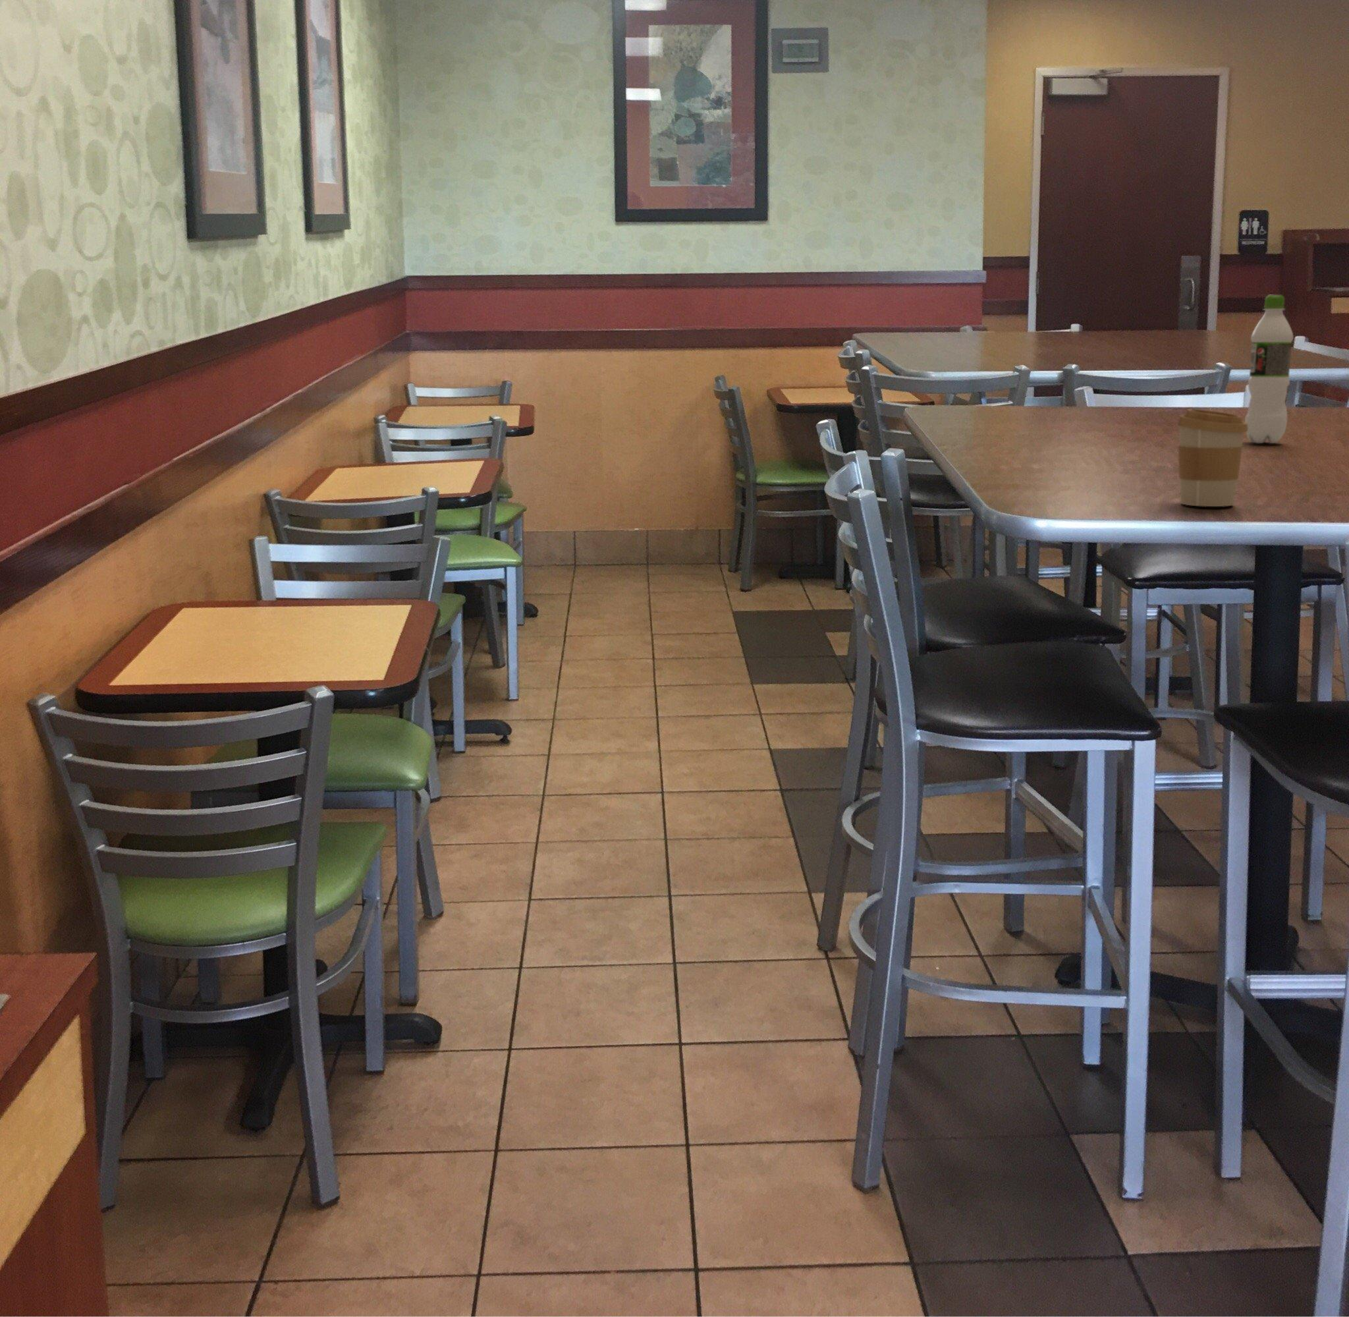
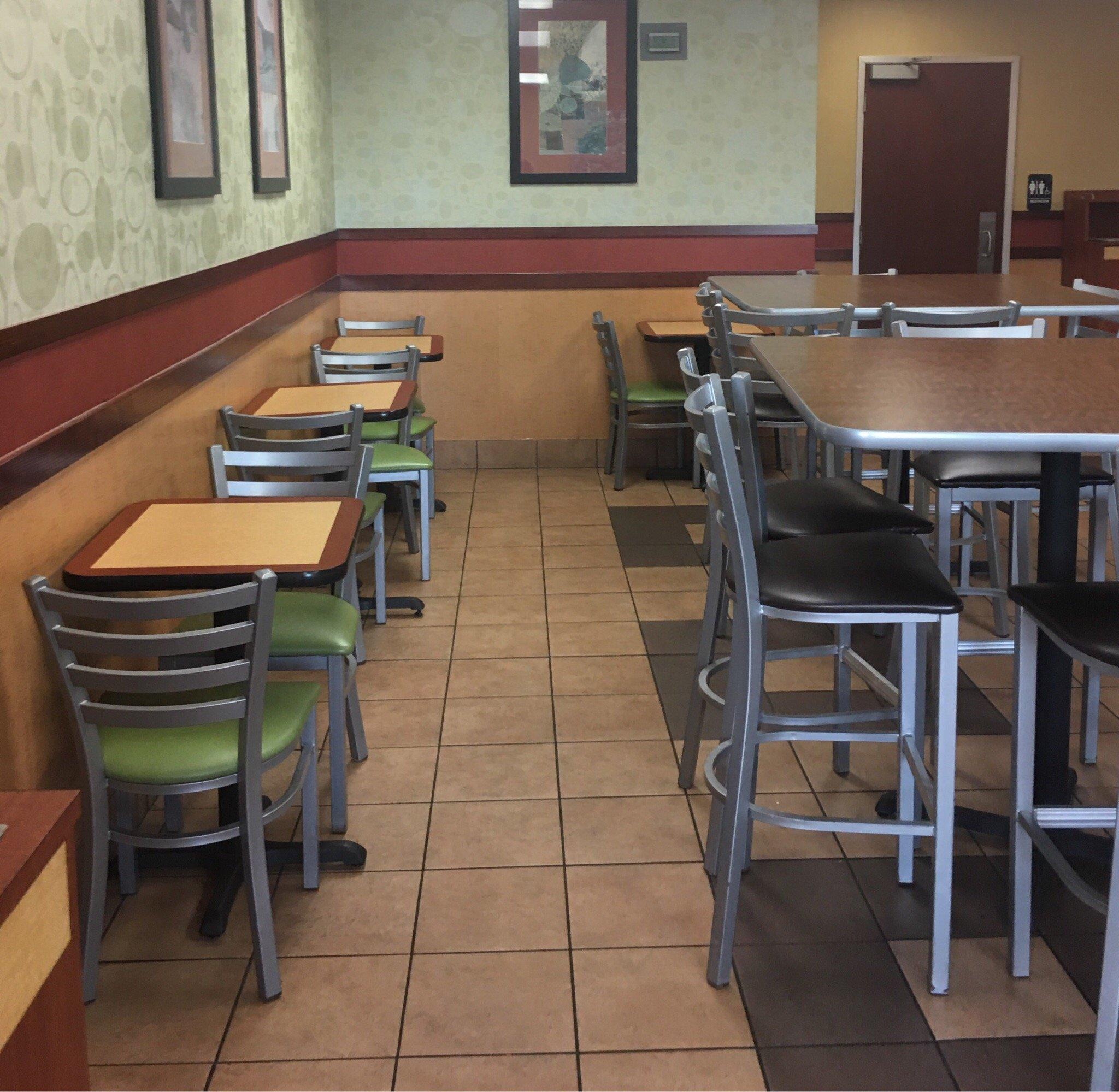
- coffee cup [1177,409,1248,508]
- pop [1244,294,1294,444]
